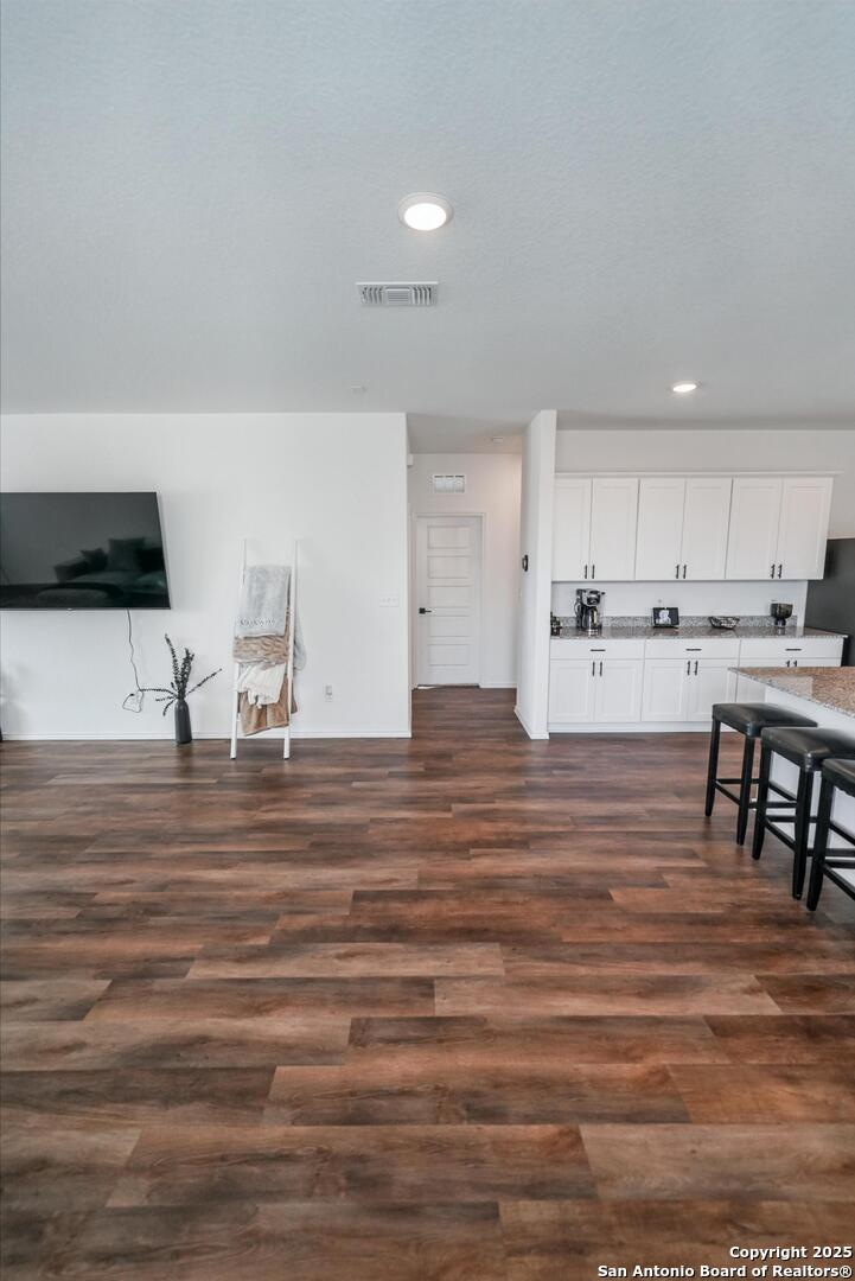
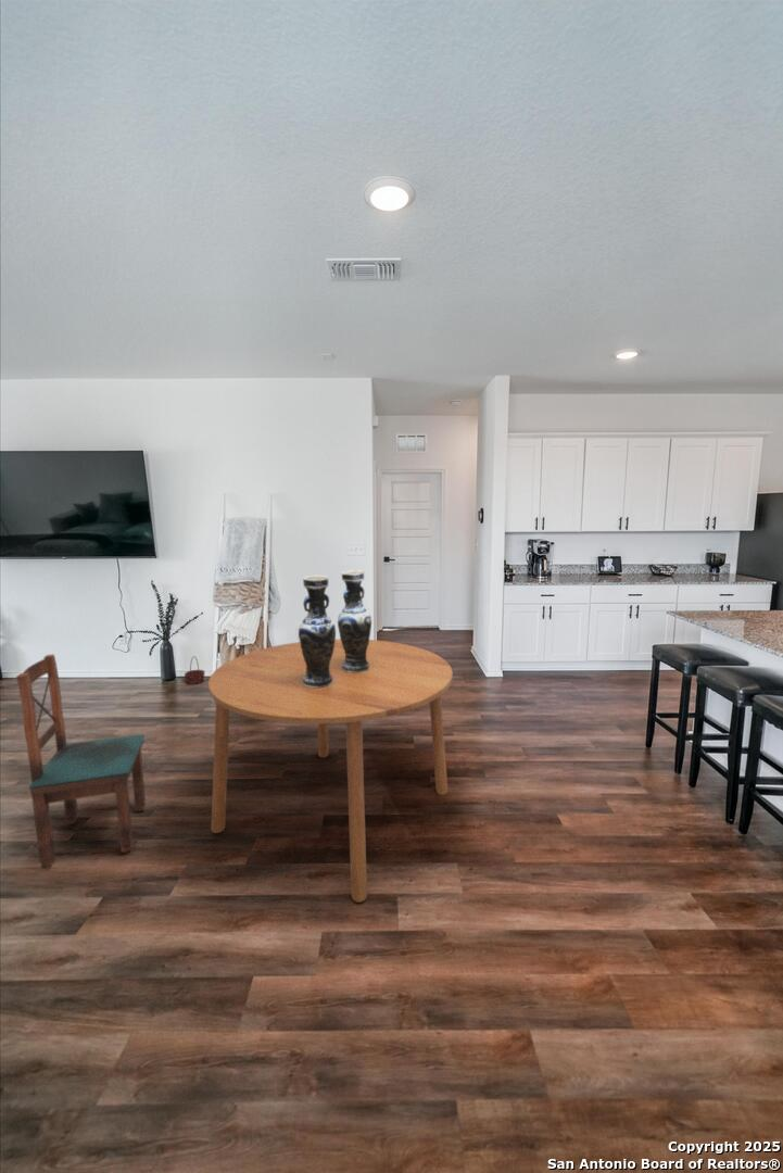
+ dining table [207,639,454,904]
+ vase [298,569,372,689]
+ basket [184,655,206,685]
+ dining chair [15,653,147,870]
